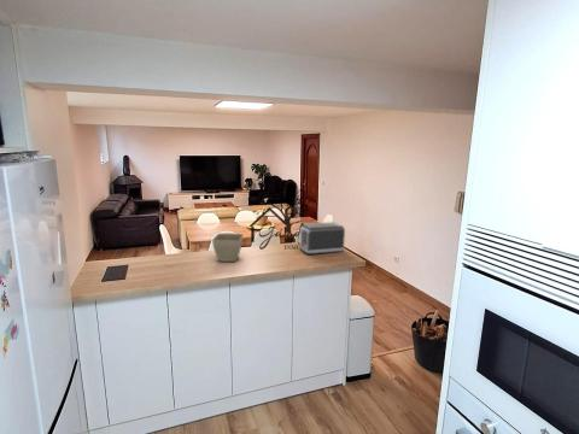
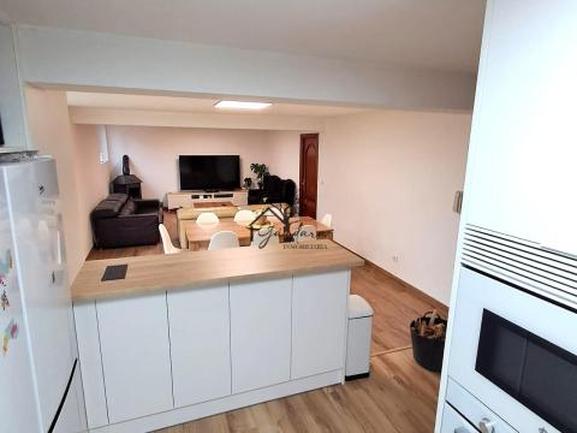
- flower pot [211,233,245,263]
- toaster [299,221,346,256]
